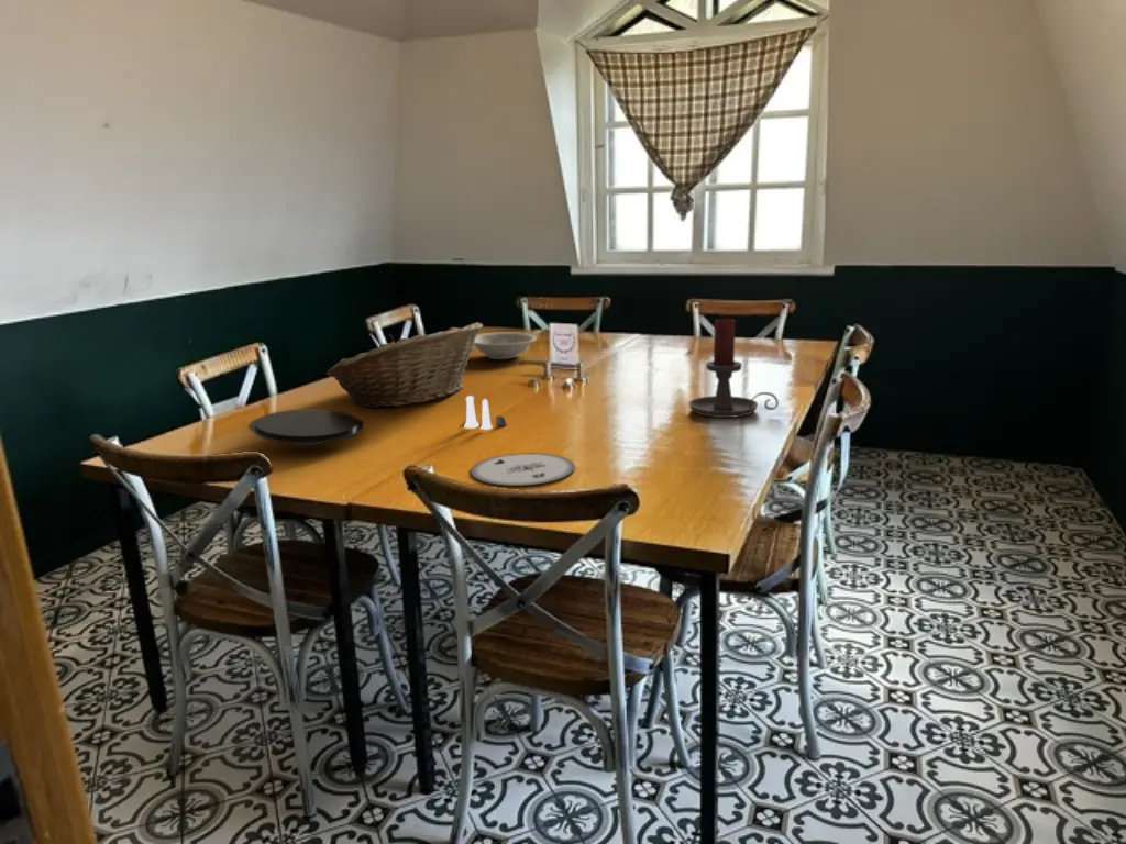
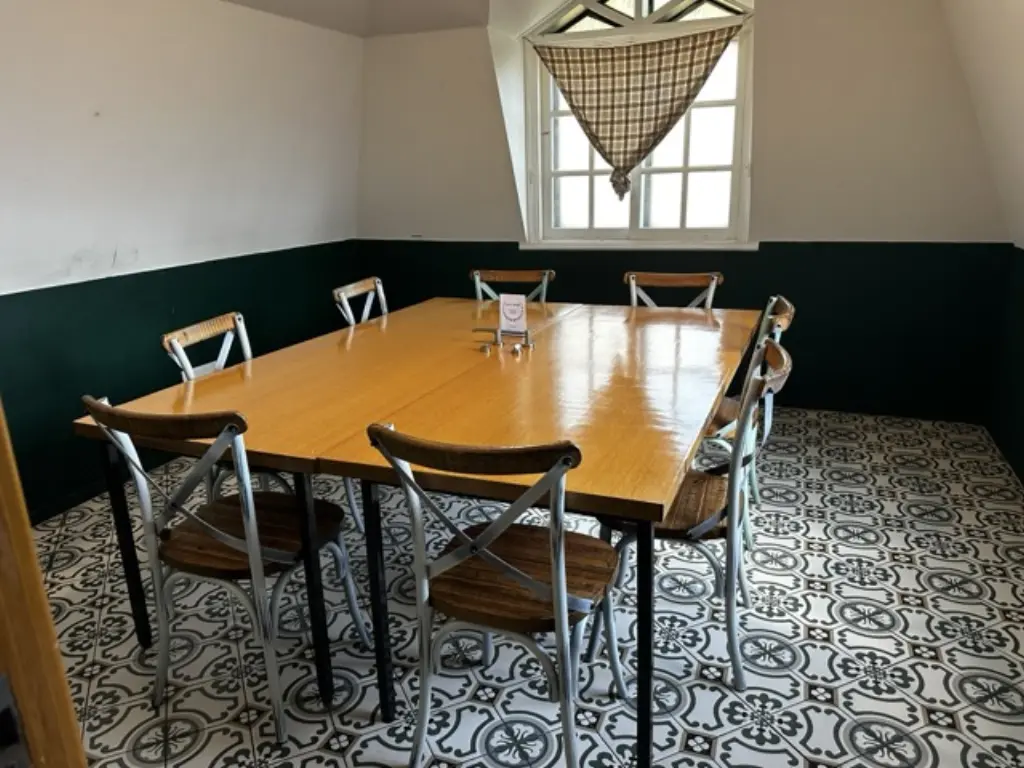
- bowl [474,331,538,360]
- plate [247,408,365,445]
- salt and pepper shaker set [463,395,508,431]
- plate [470,452,576,487]
- fruit basket [325,321,484,409]
- candle holder [688,318,780,419]
